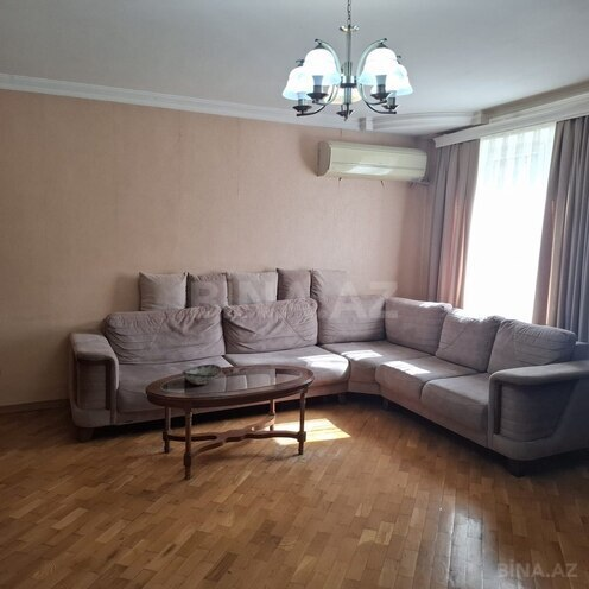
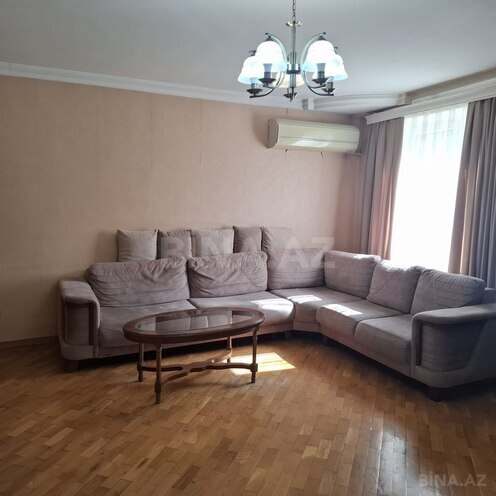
- decorative bowl [180,363,222,386]
